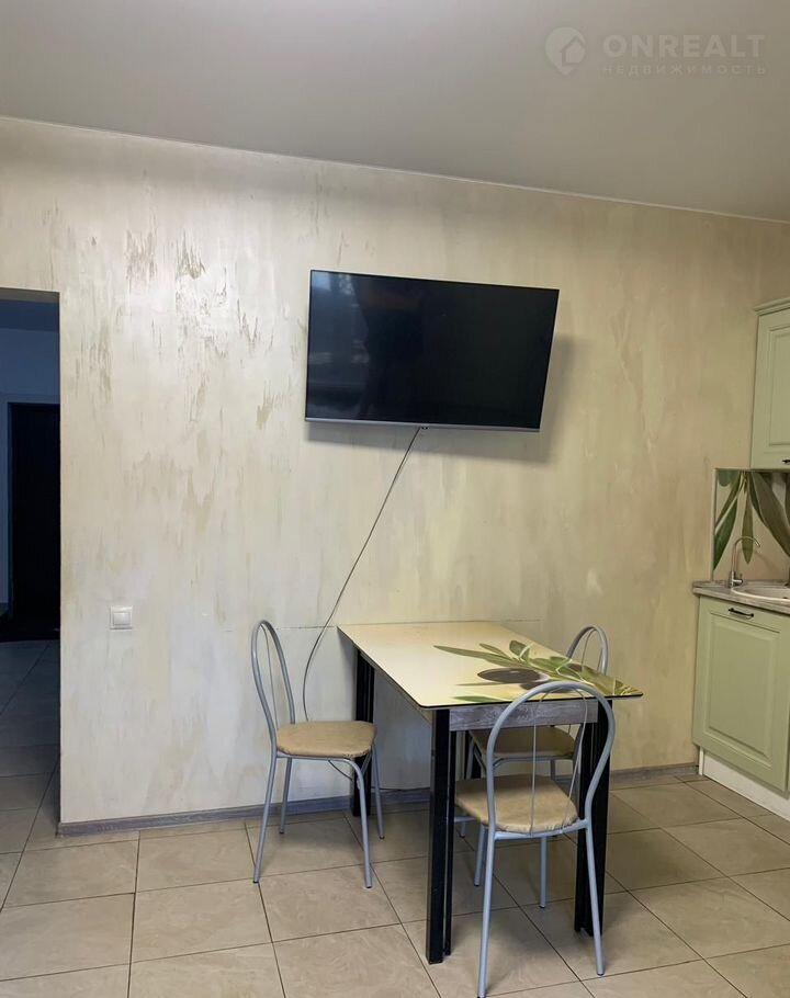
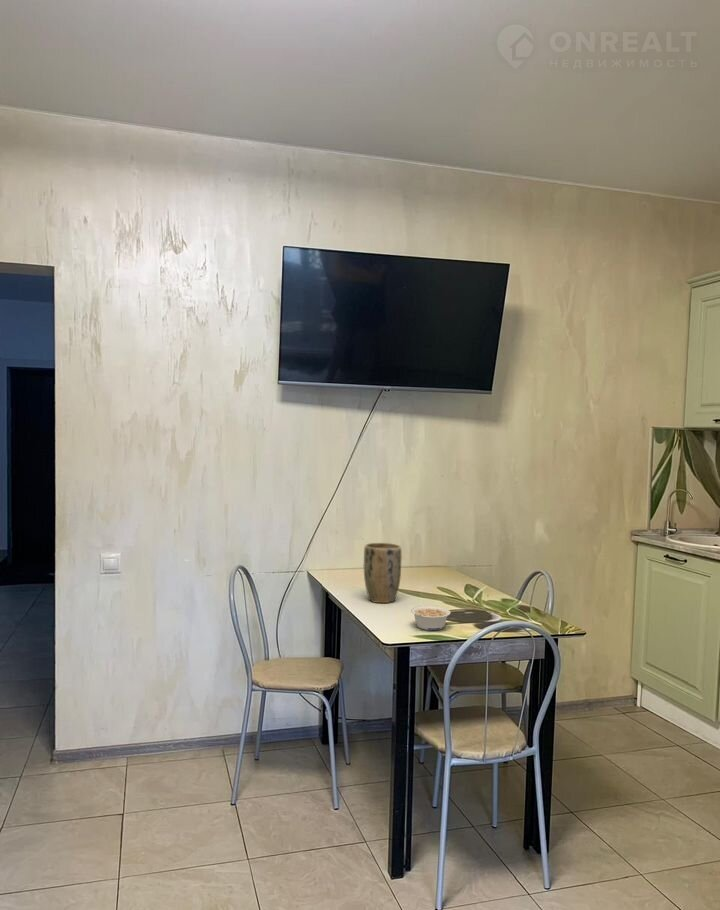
+ plant pot [363,542,403,604]
+ legume [410,605,451,631]
